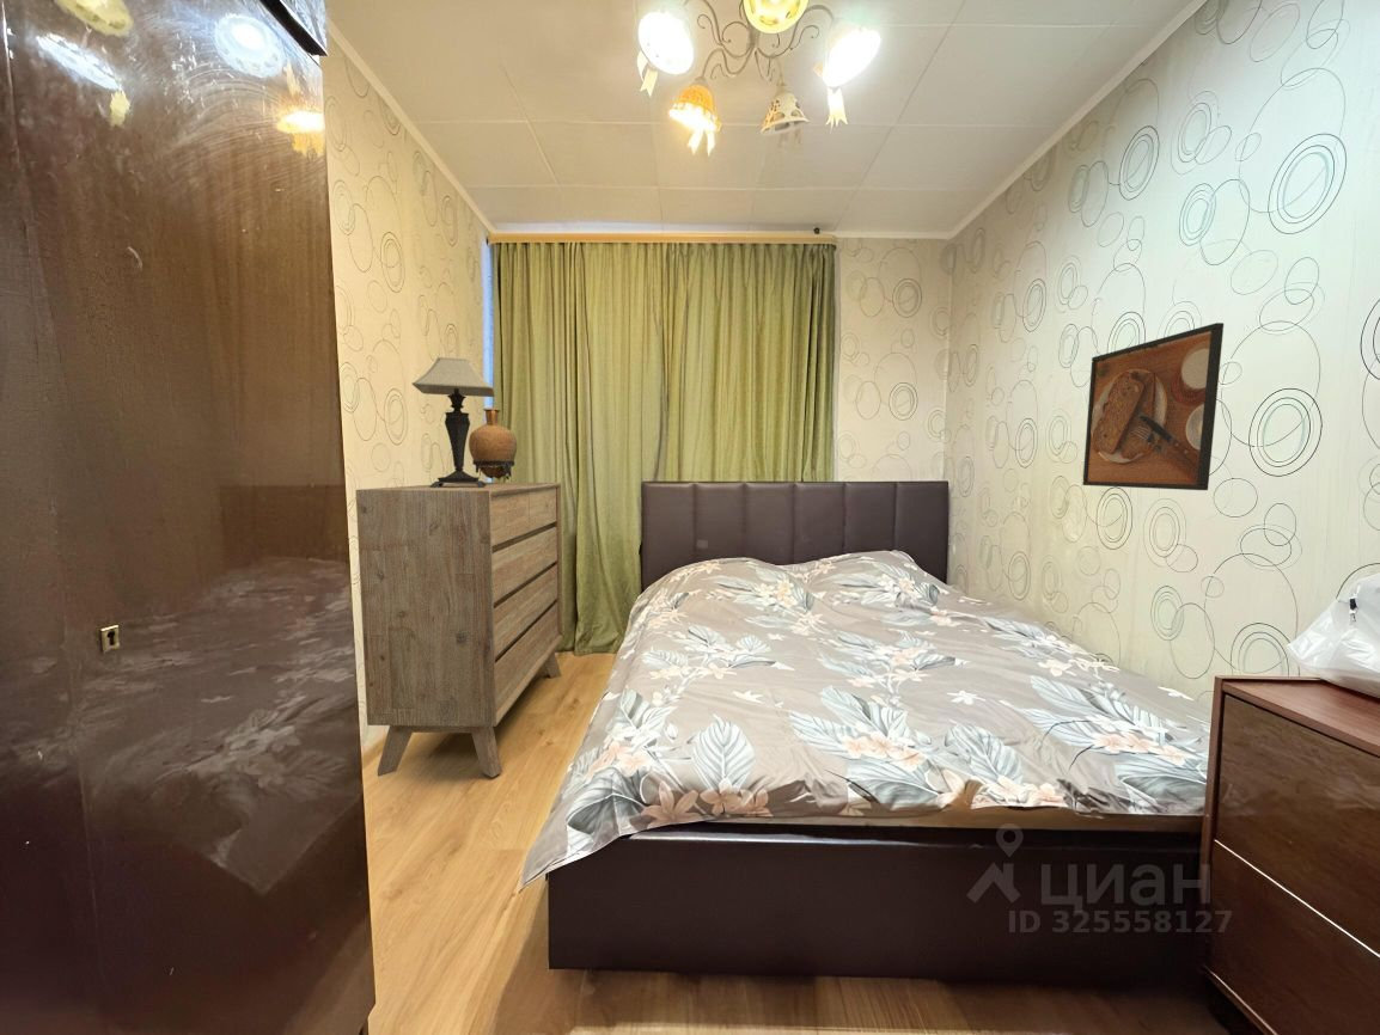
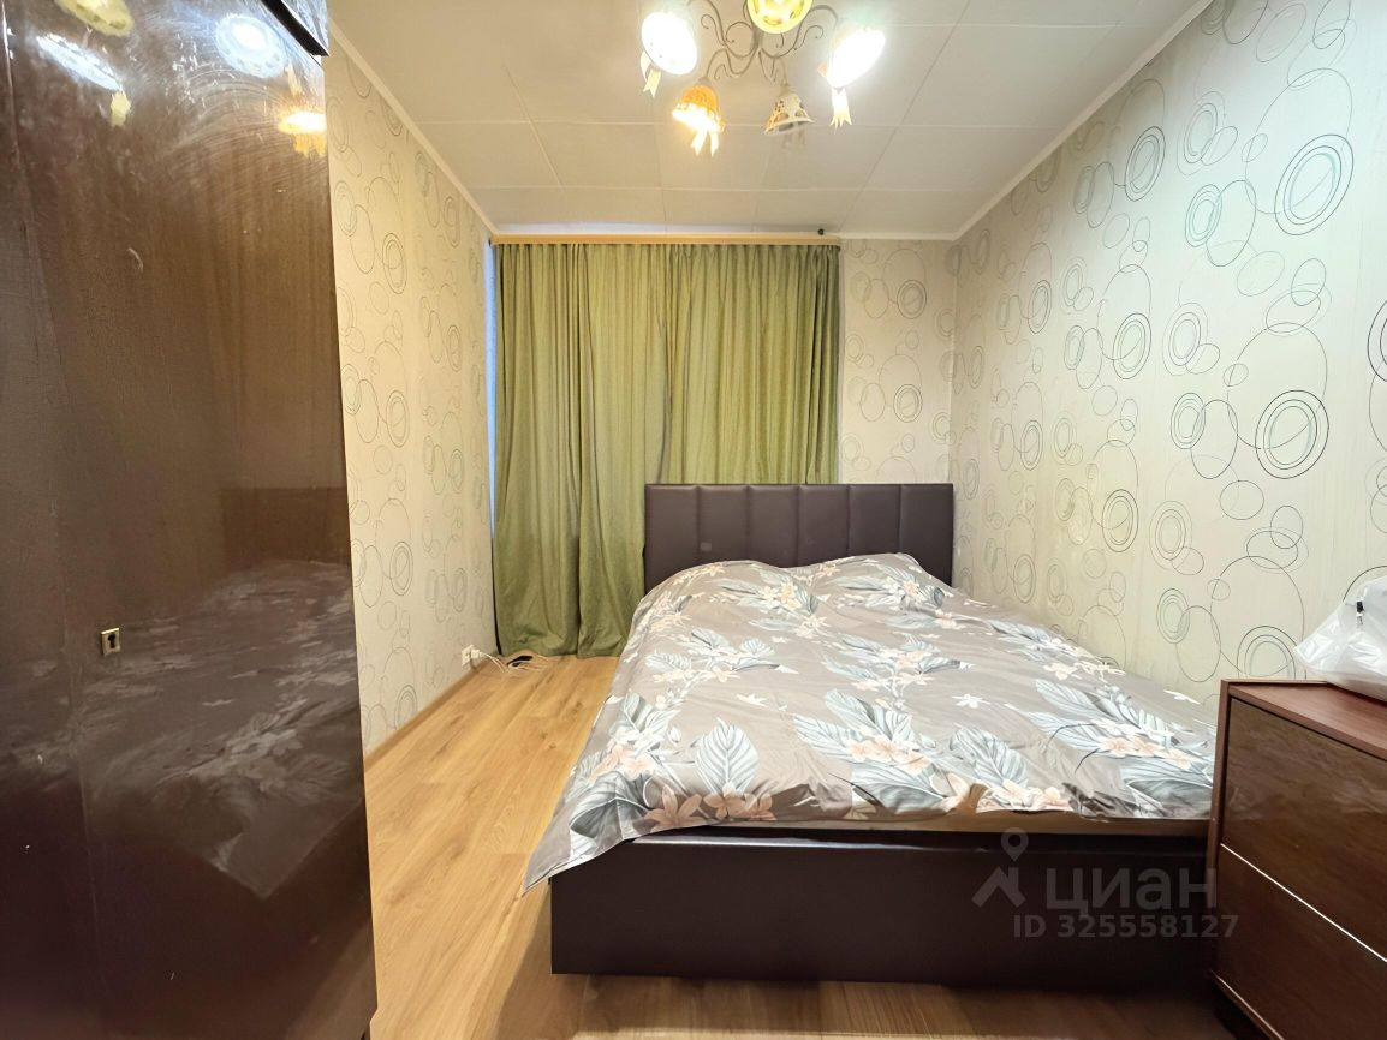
- table lamp [411,356,496,488]
- vase [468,406,518,480]
- dresser [355,480,564,779]
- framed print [1081,321,1225,491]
